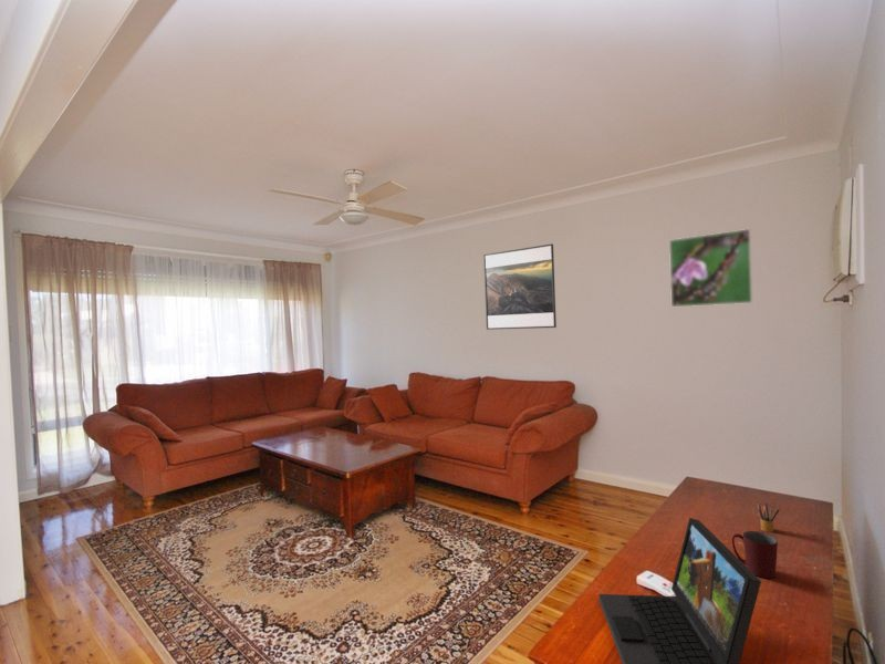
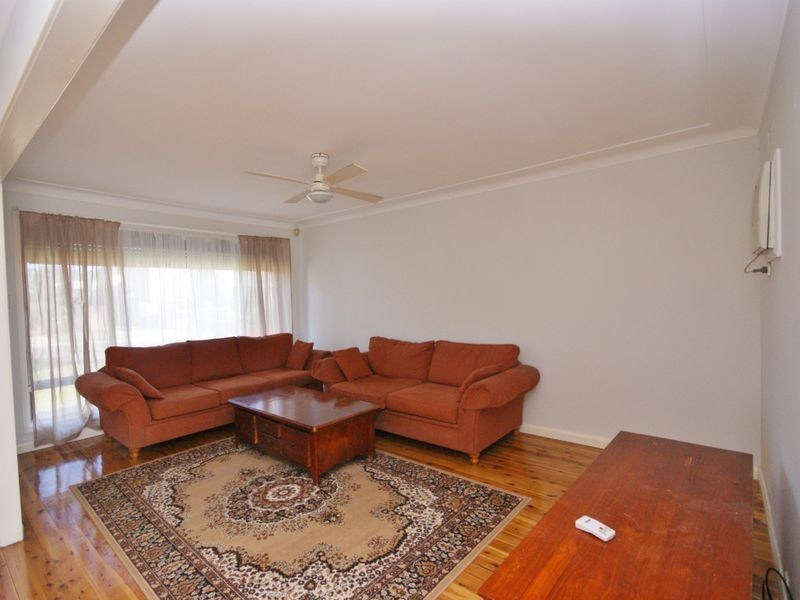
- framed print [482,242,558,331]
- pencil box [756,500,781,533]
- laptop [598,517,762,664]
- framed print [668,228,753,308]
- mug [731,530,779,579]
